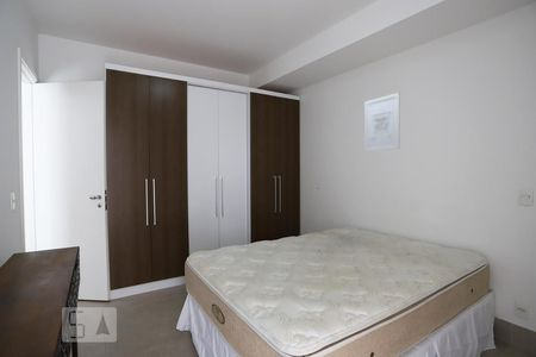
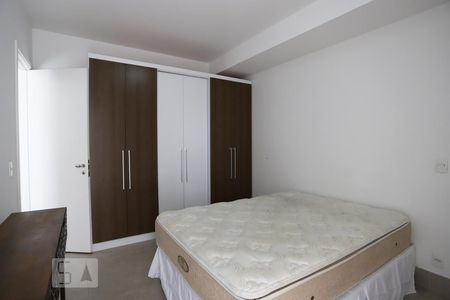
- wall art [363,92,400,152]
